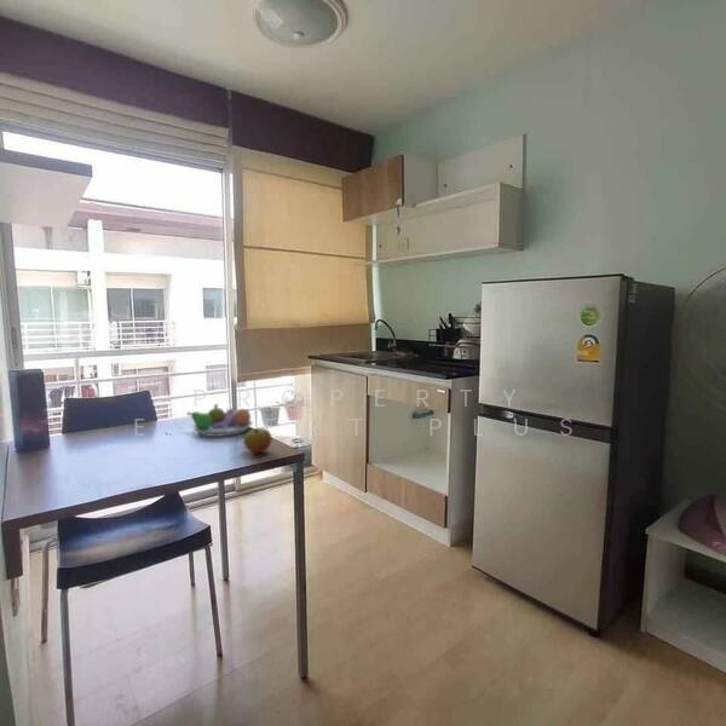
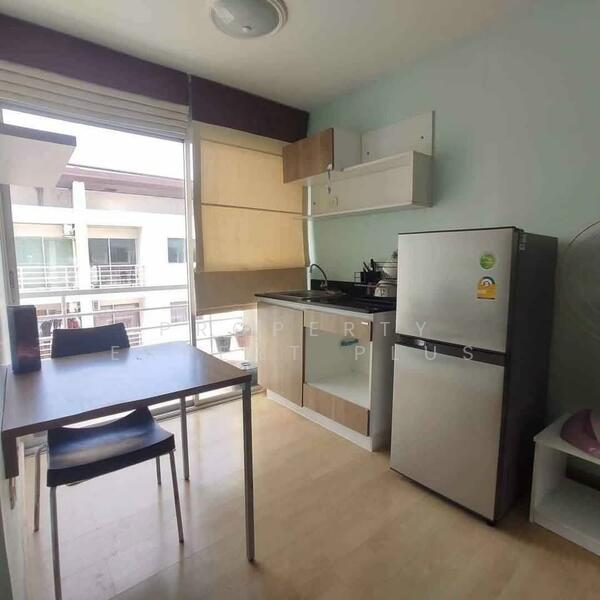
- apple [243,427,273,454]
- fruit bowl [186,403,254,438]
